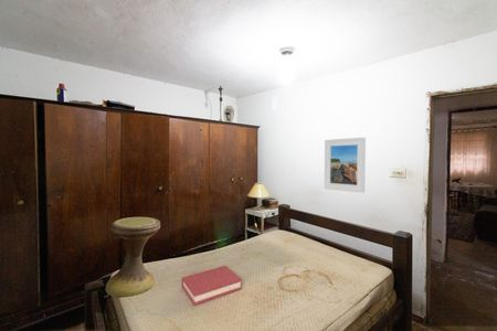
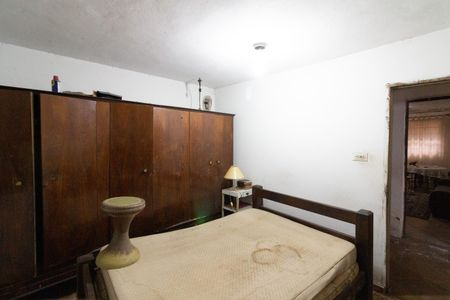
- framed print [324,137,367,194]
- hardback book [180,265,243,307]
